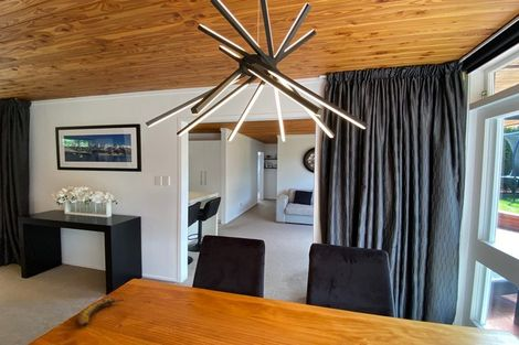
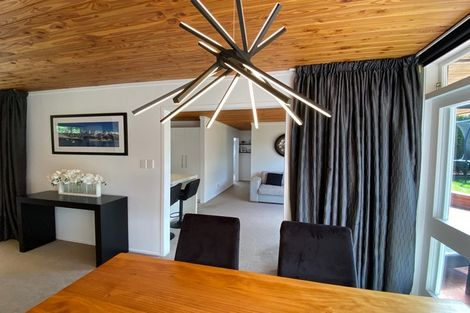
- banana [76,298,125,327]
